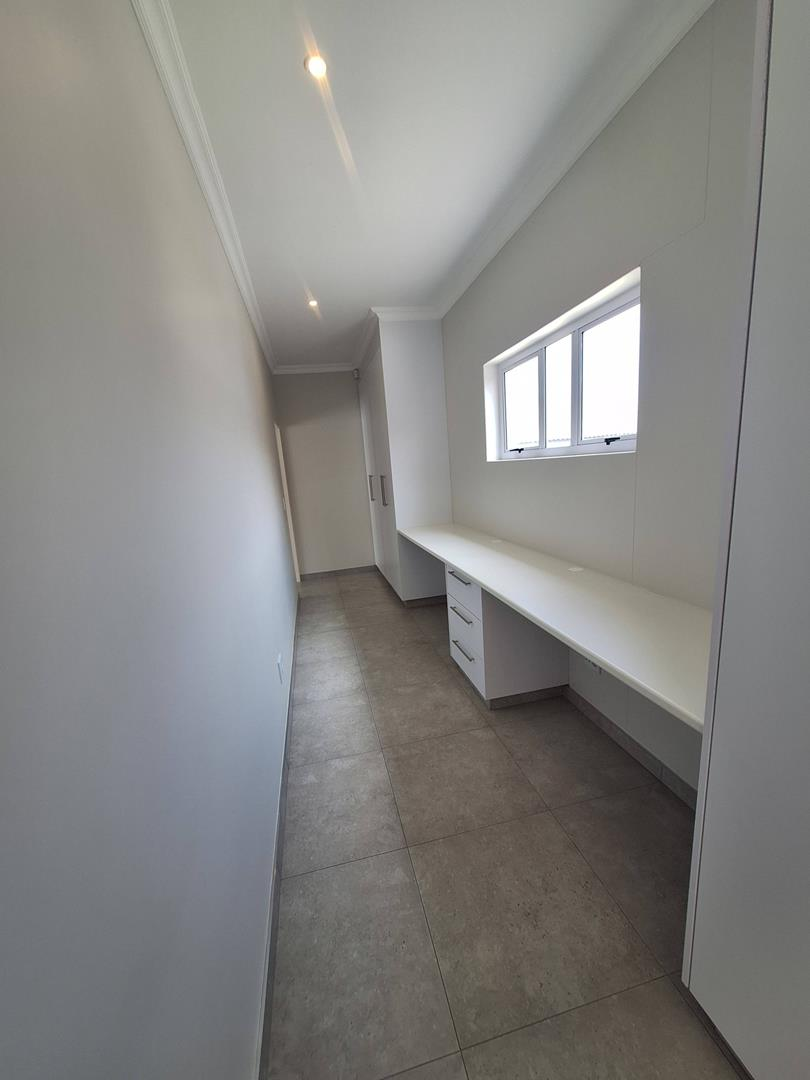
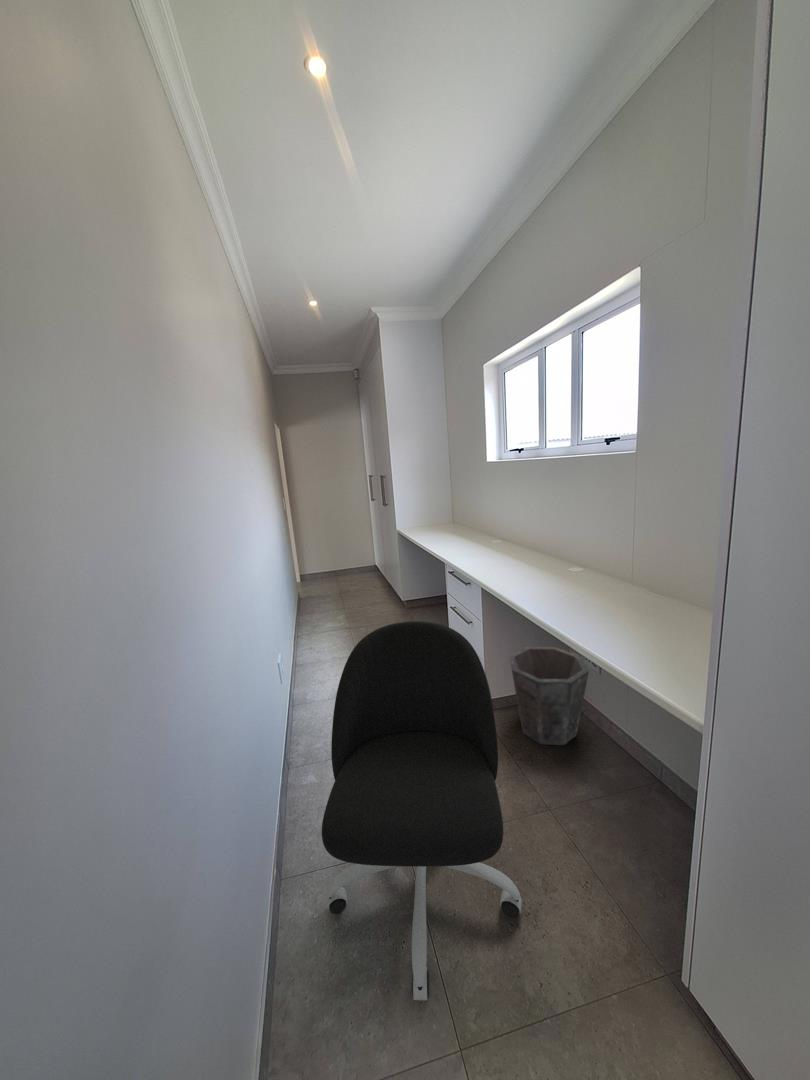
+ office chair [321,620,523,1001]
+ waste bin [508,646,590,746]
